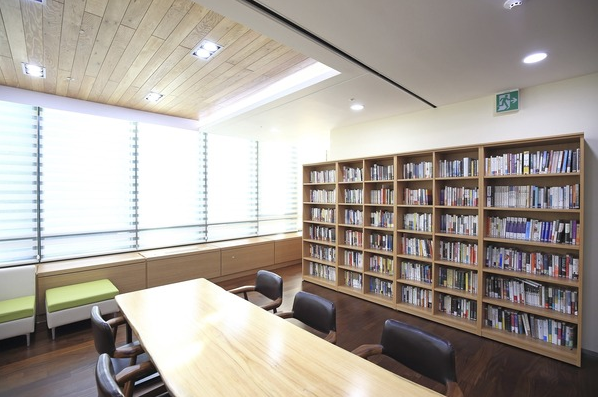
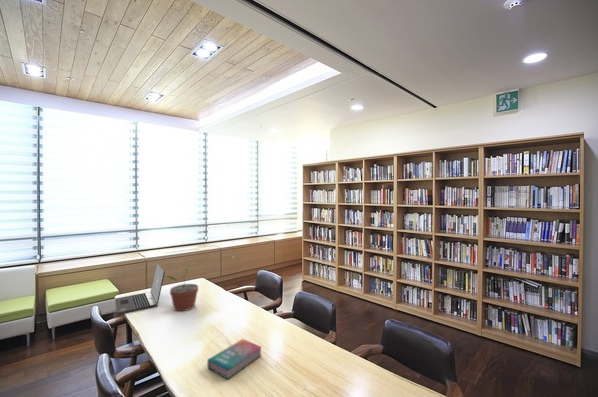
+ potted plant [167,262,199,312]
+ laptop [114,262,166,316]
+ book [207,338,263,380]
